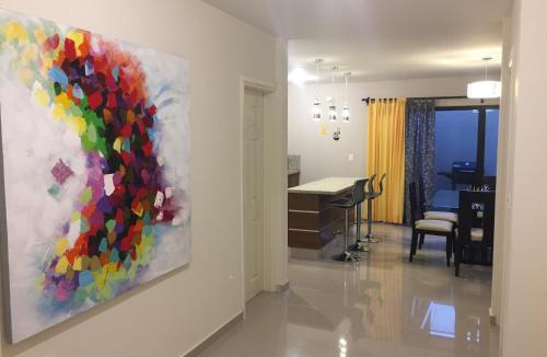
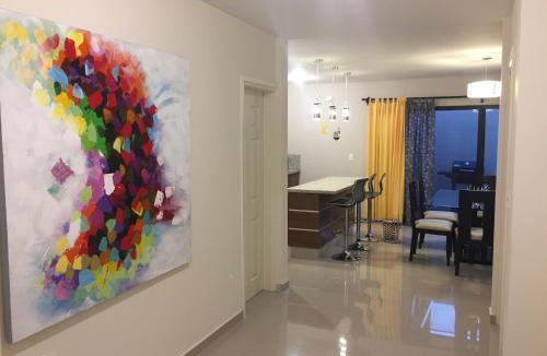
+ waste bin [381,217,403,244]
